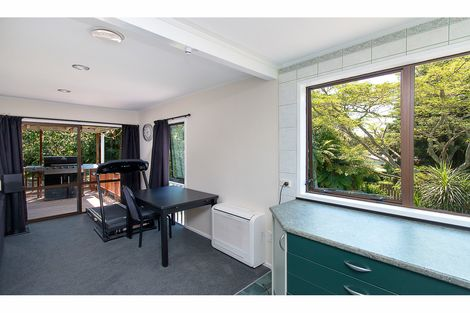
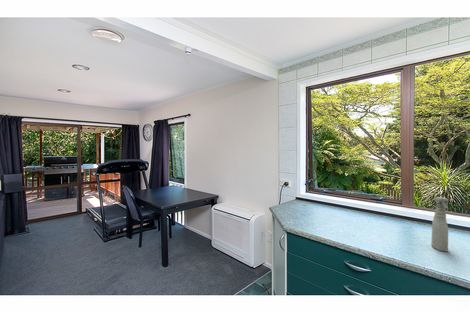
+ spray bottle [430,196,449,253]
